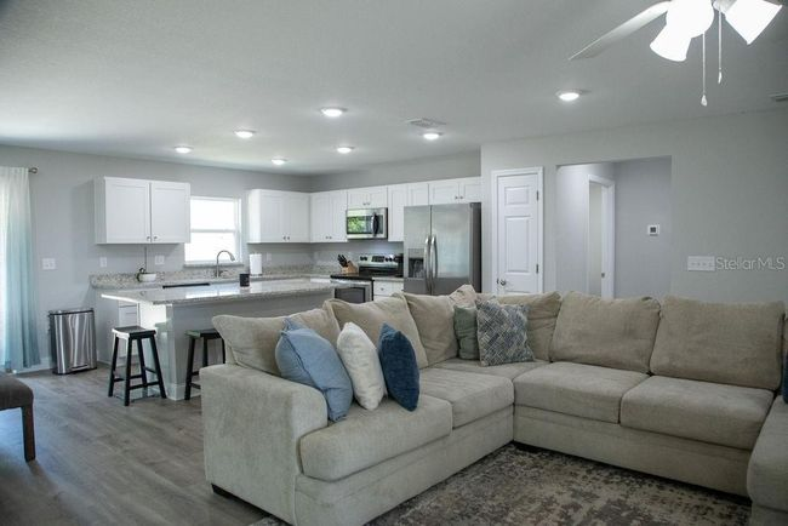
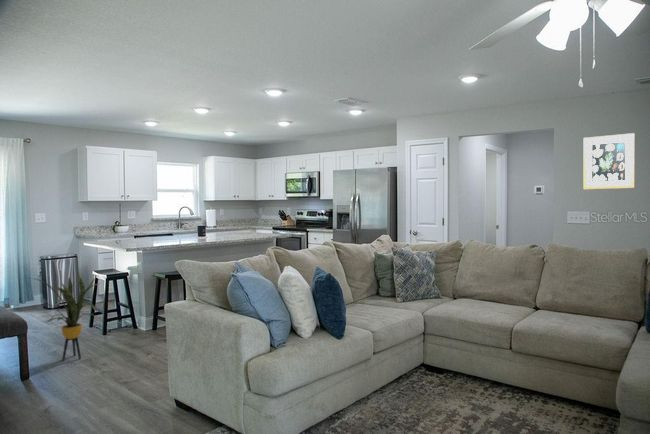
+ wall art [583,132,636,190]
+ house plant [27,273,103,362]
